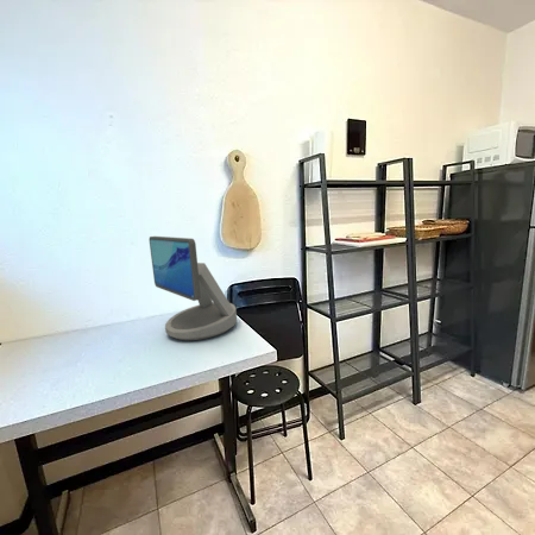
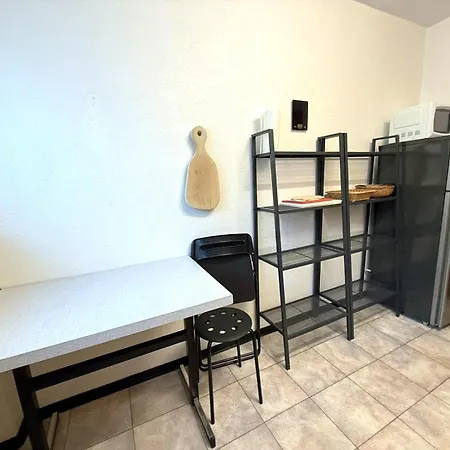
- computer monitor [147,235,238,341]
